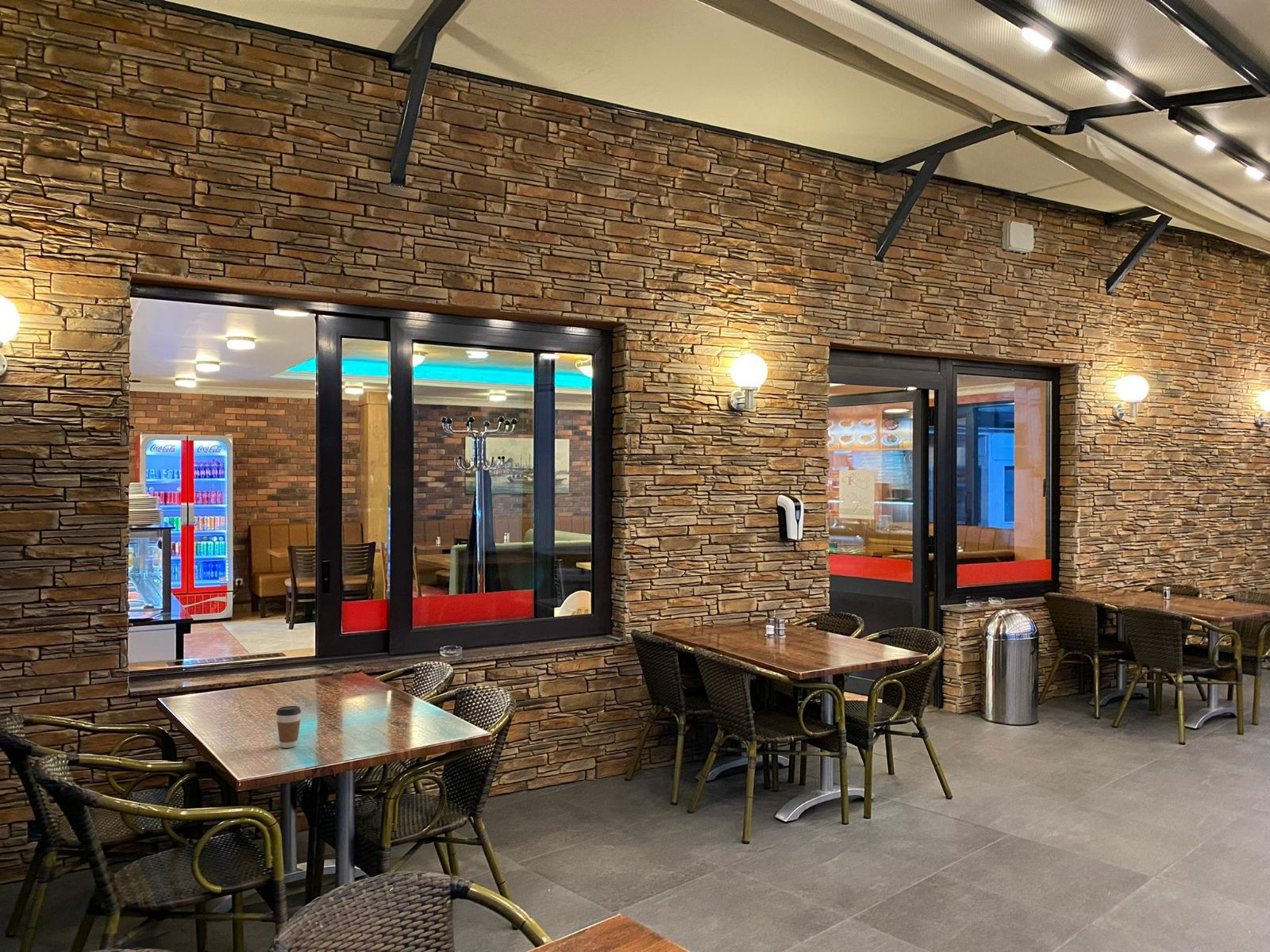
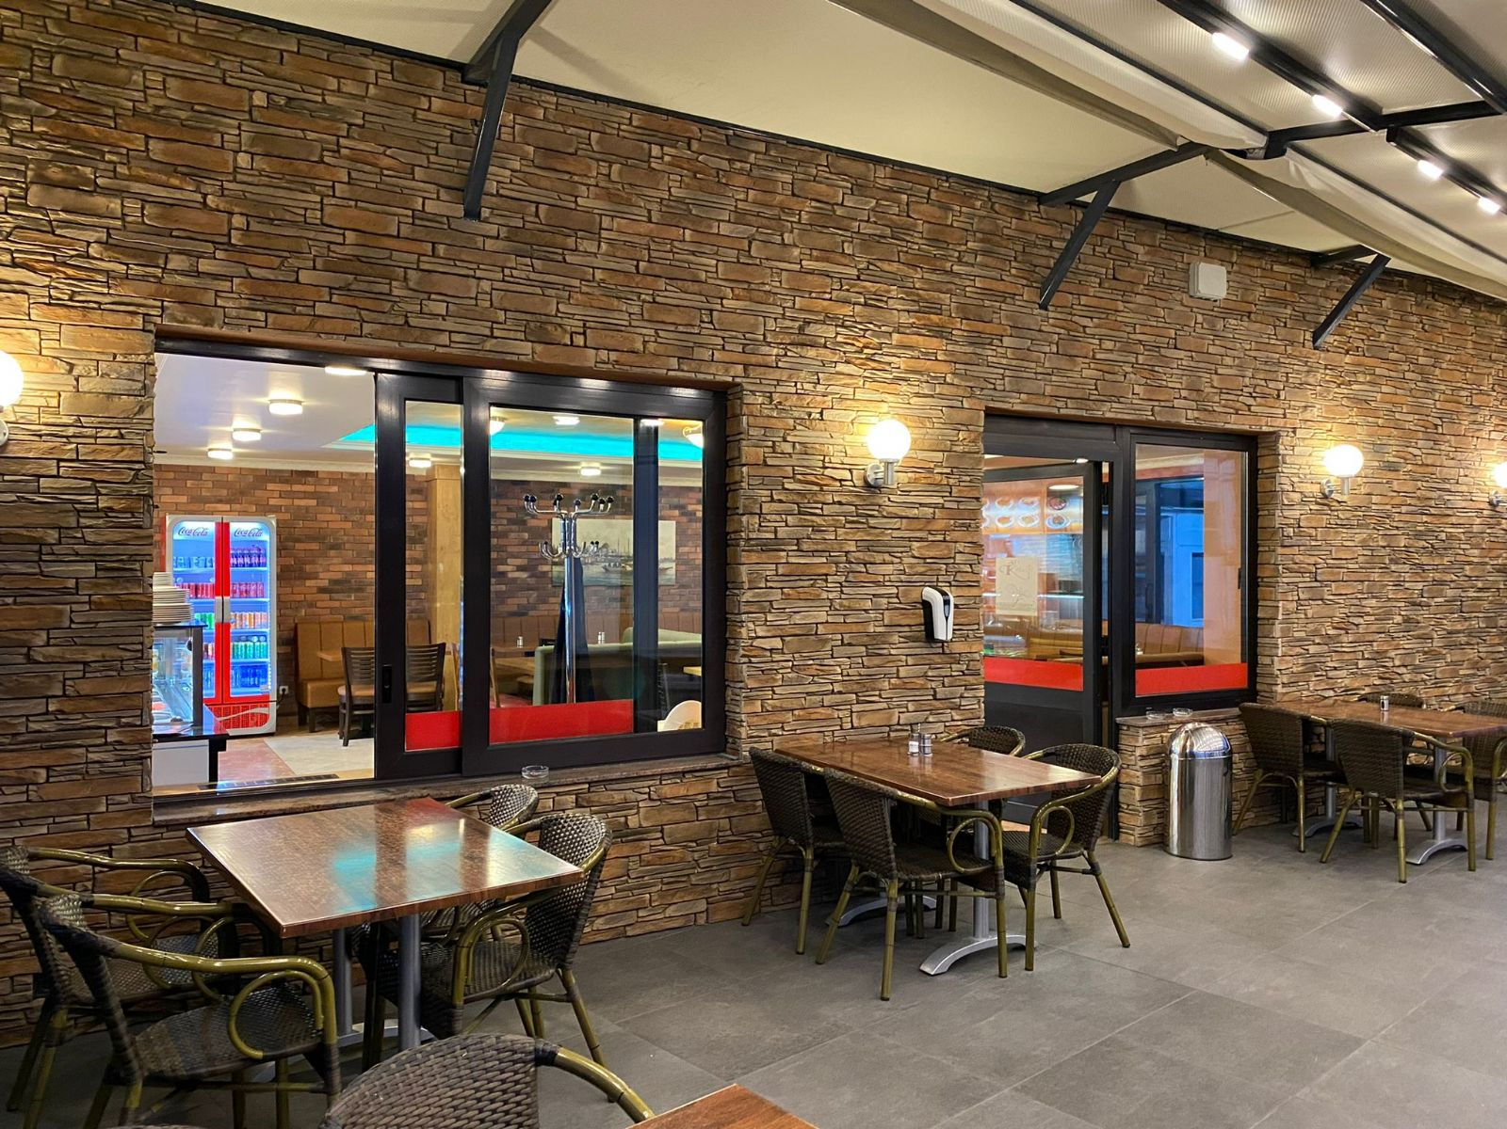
- coffee cup [275,705,302,749]
